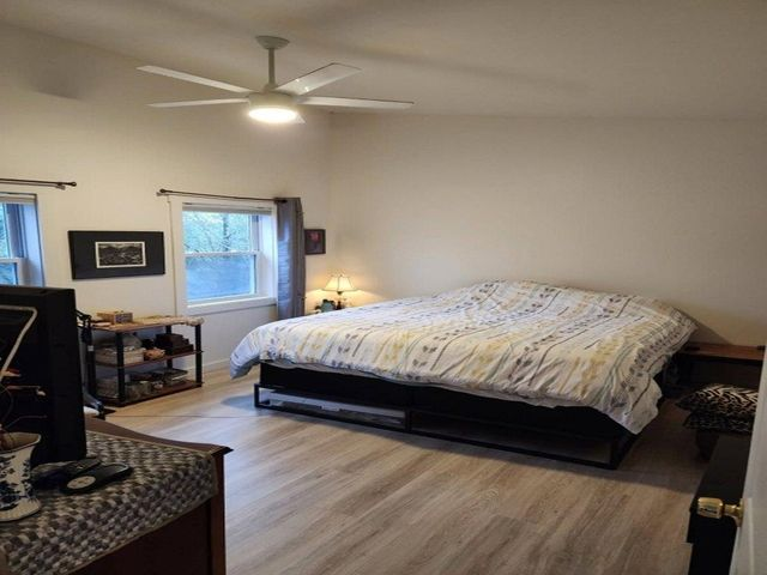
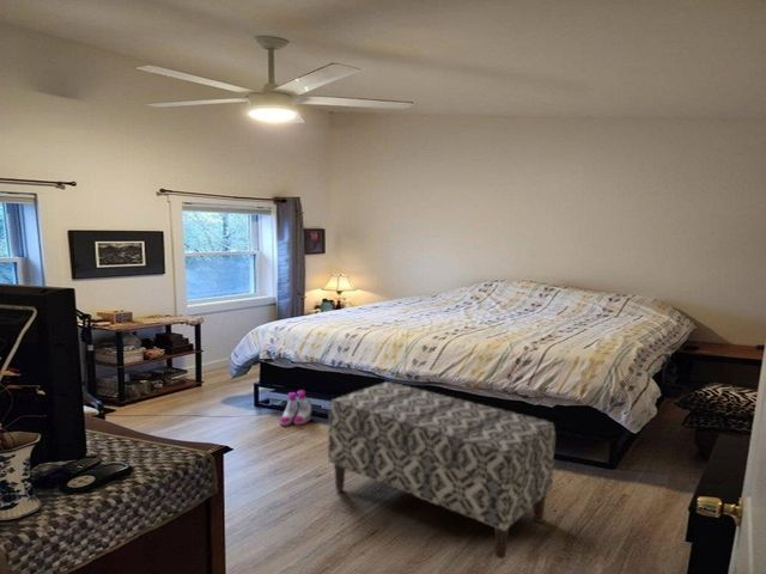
+ bench [327,380,557,560]
+ boots [279,389,314,427]
